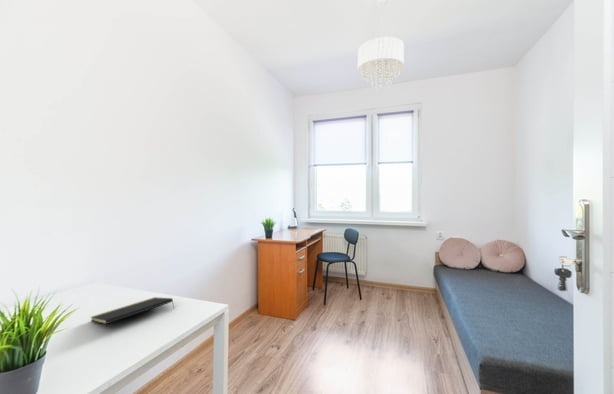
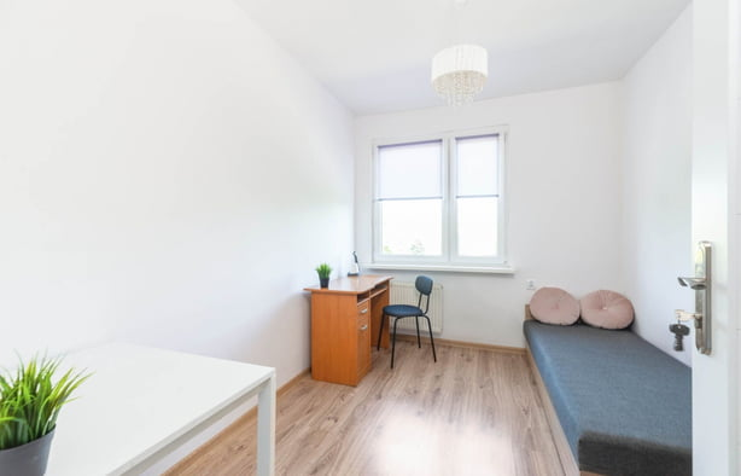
- notepad [90,296,175,325]
